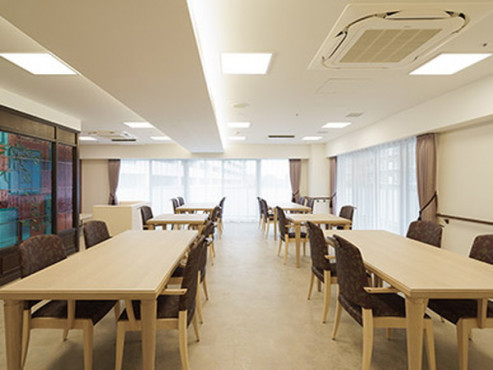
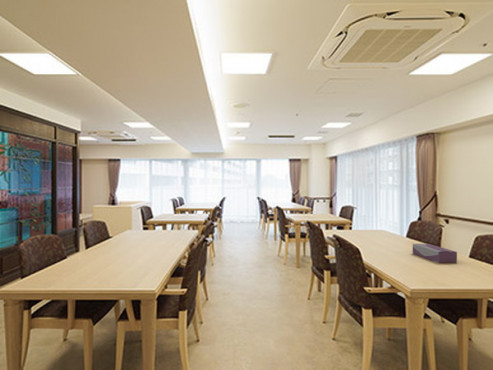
+ tissue box [412,243,458,264]
